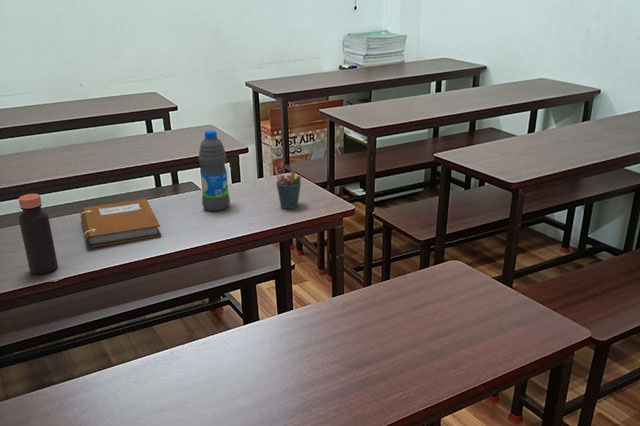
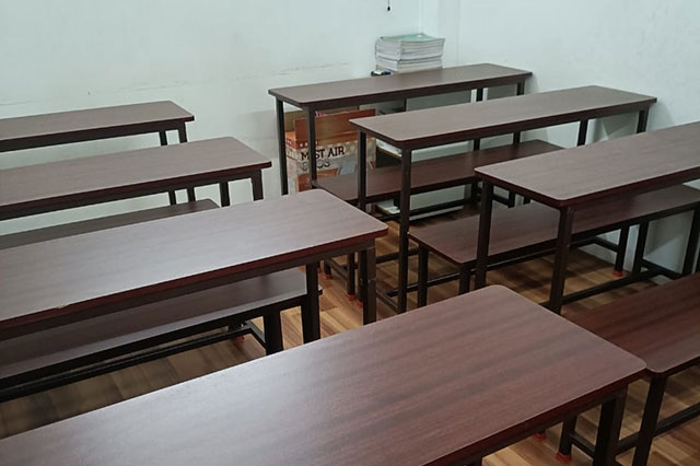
- pen holder [274,167,302,210]
- notebook [79,198,162,248]
- bottle [18,193,59,275]
- water bottle [197,129,231,212]
